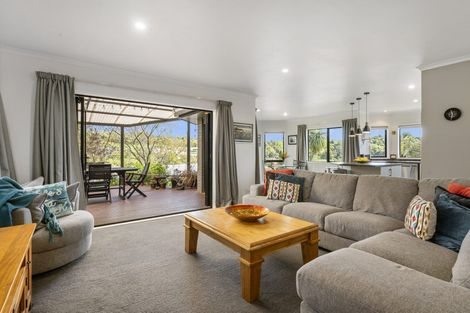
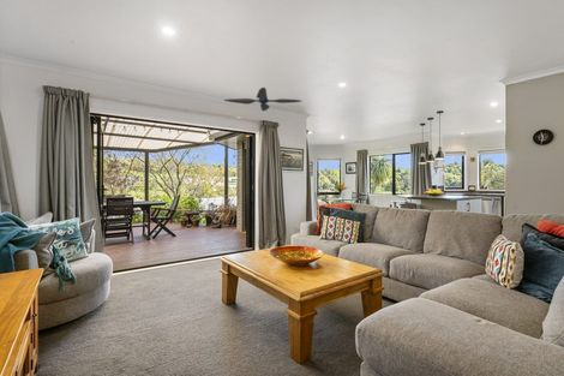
+ ceiling fan [223,86,302,112]
